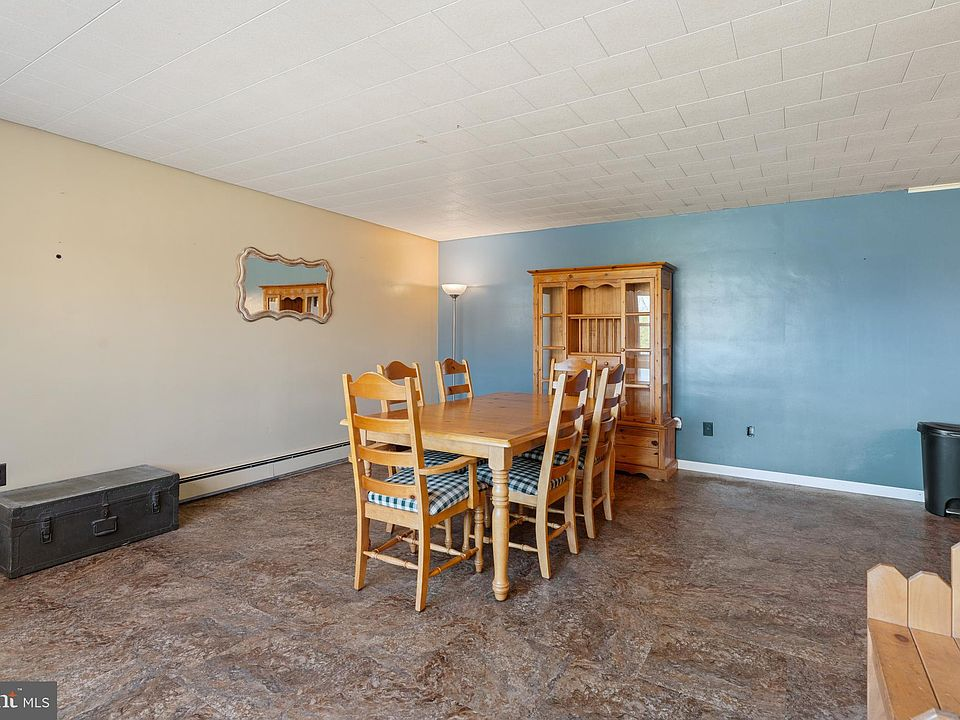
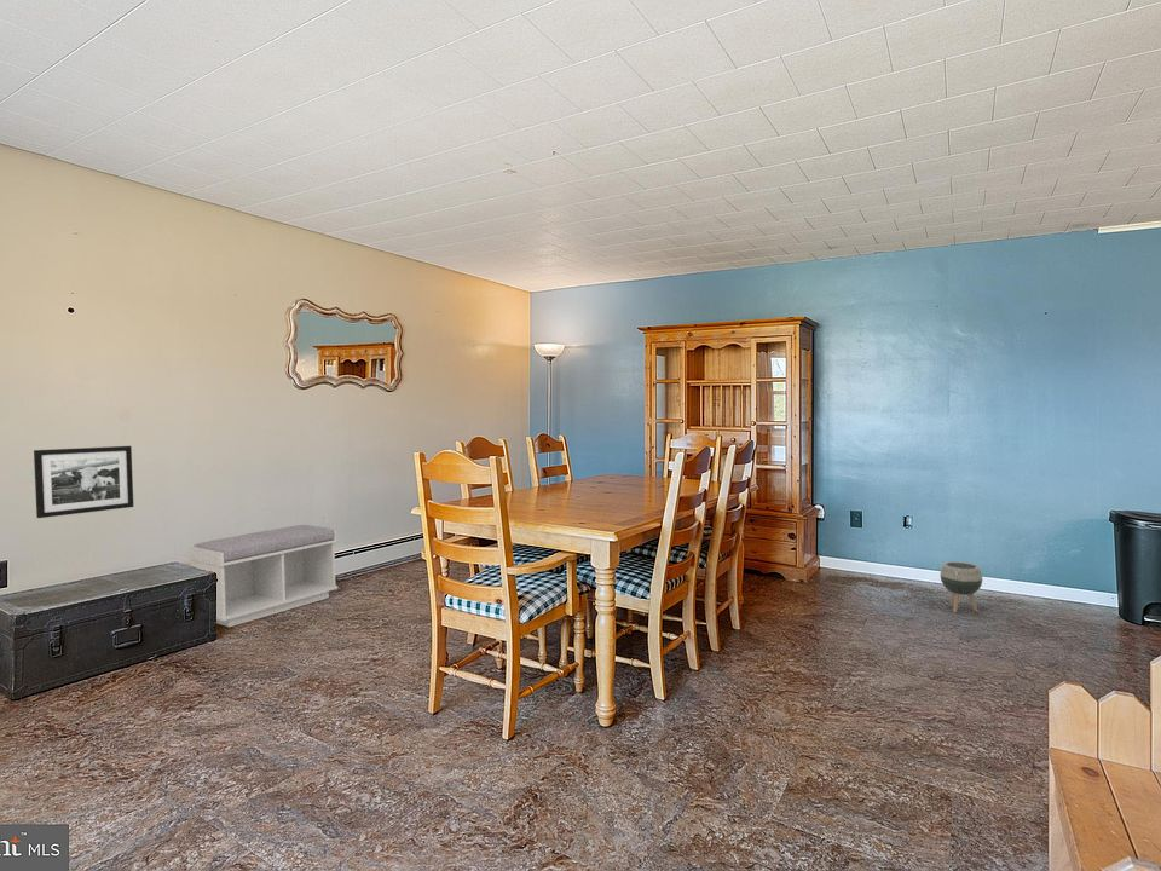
+ planter [938,561,983,615]
+ bench [187,524,339,628]
+ picture frame [33,445,134,519]
